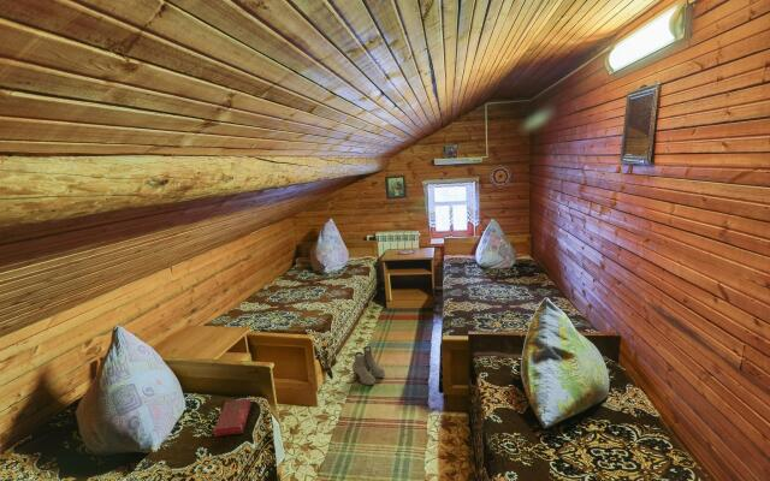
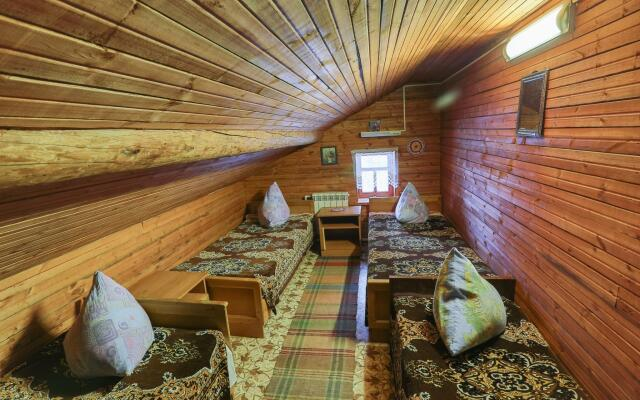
- book [212,398,253,438]
- boots [351,345,386,386]
